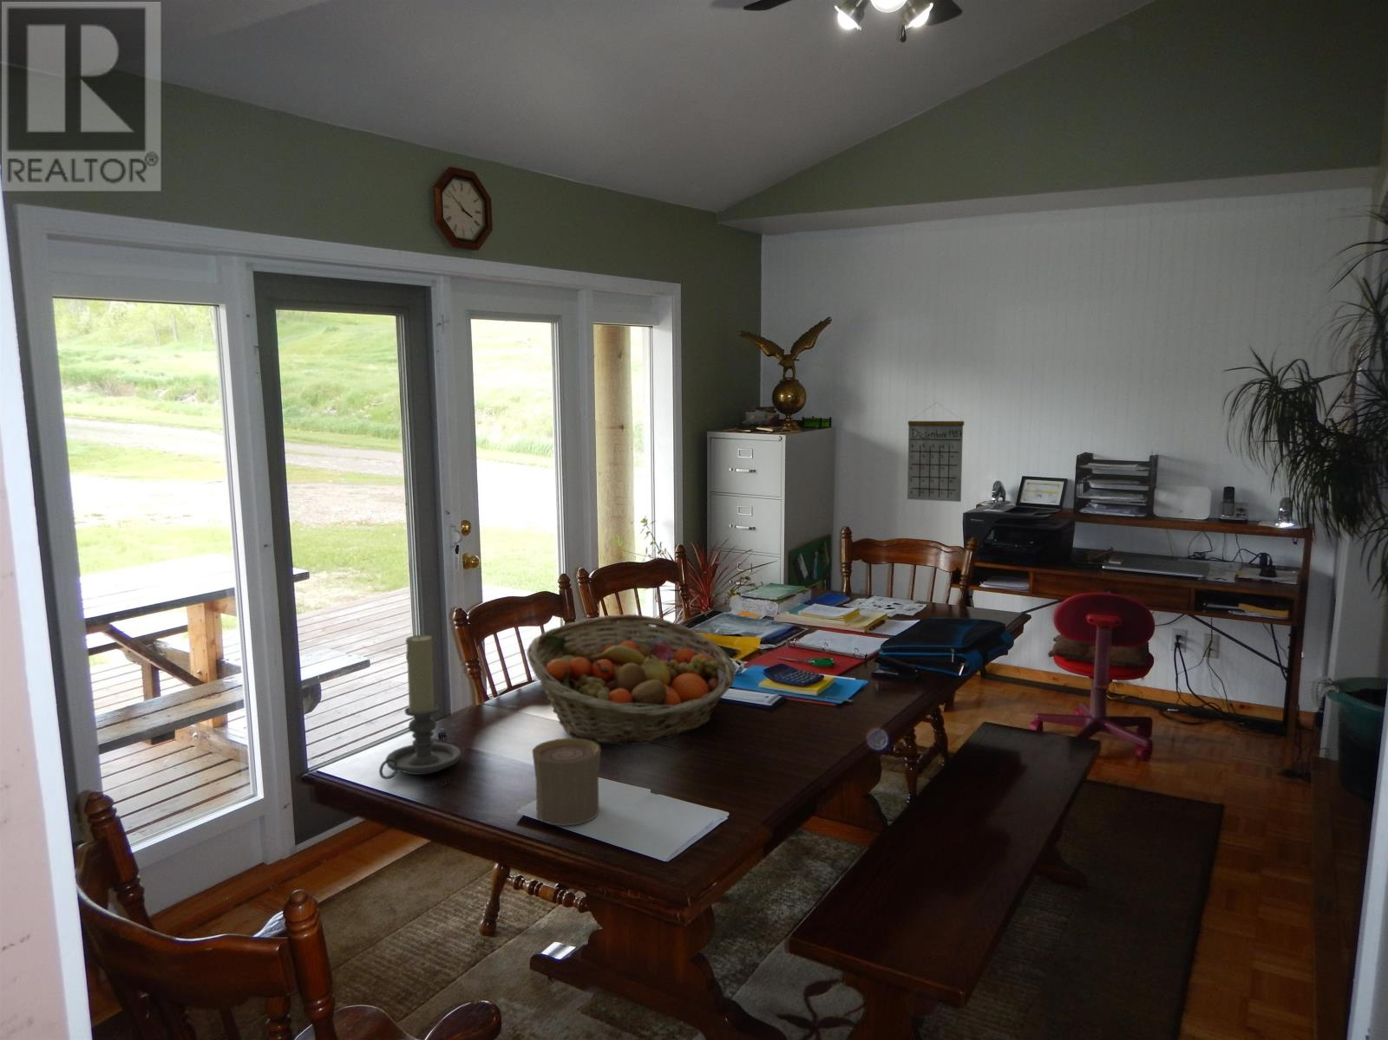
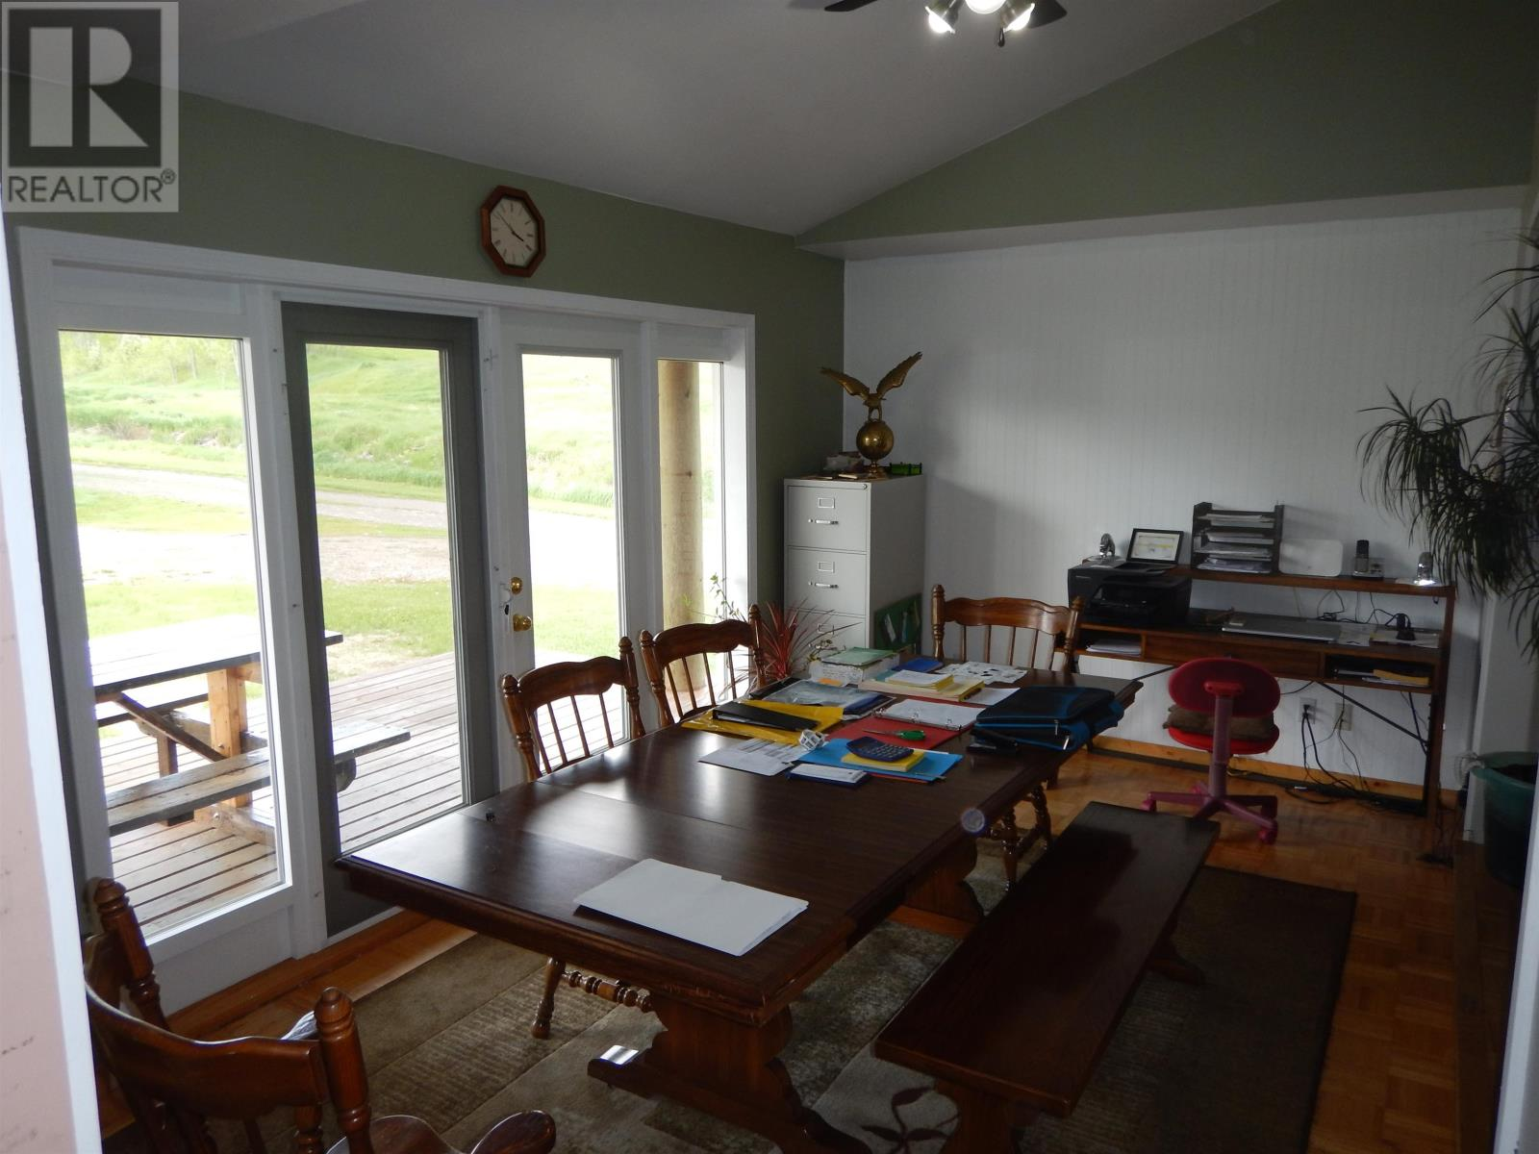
- fruit basket [526,614,737,746]
- cup [531,737,602,827]
- calendar [906,401,965,503]
- candle holder [378,634,462,780]
